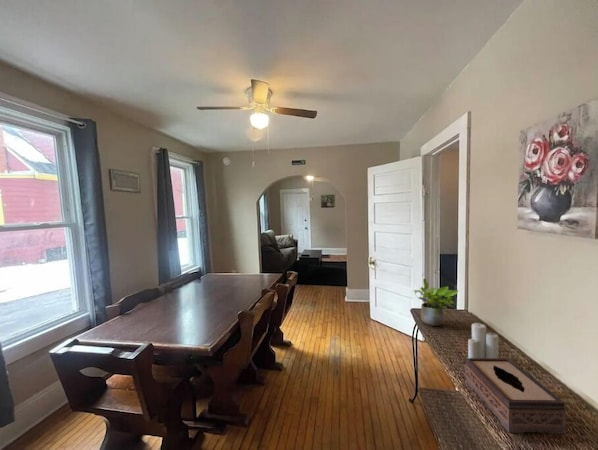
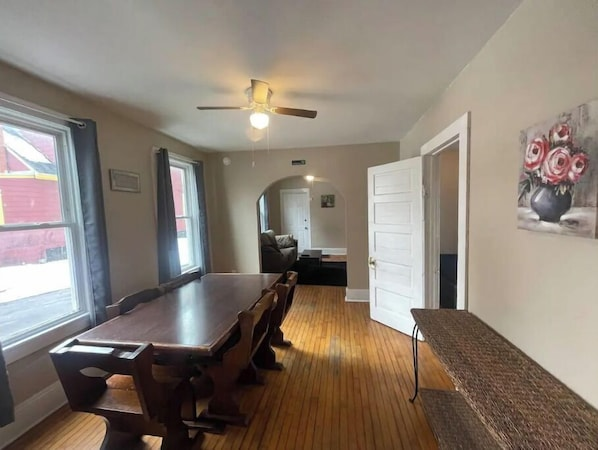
- tissue box [464,357,567,435]
- candle [466,322,499,358]
- potted plant [413,278,459,327]
